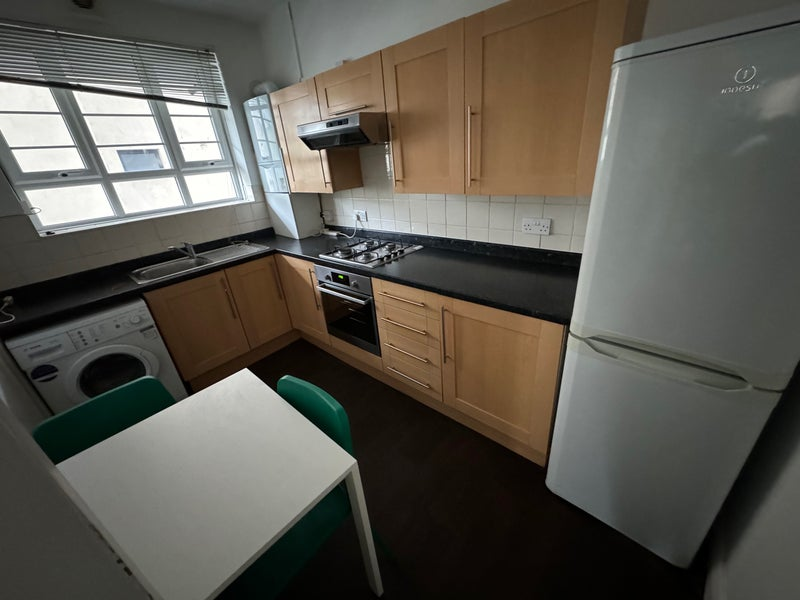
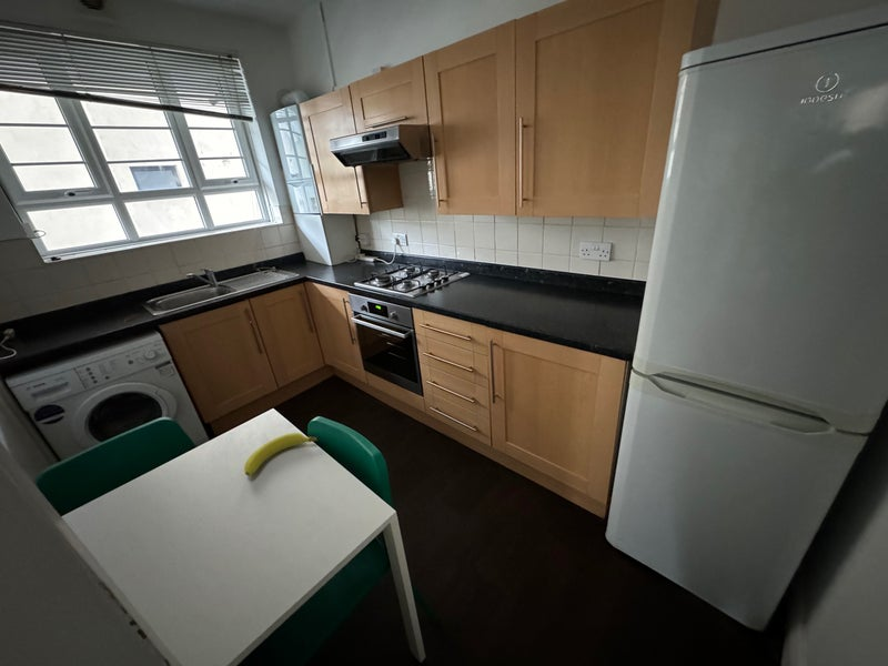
+ fruit [243,432,319,477]
